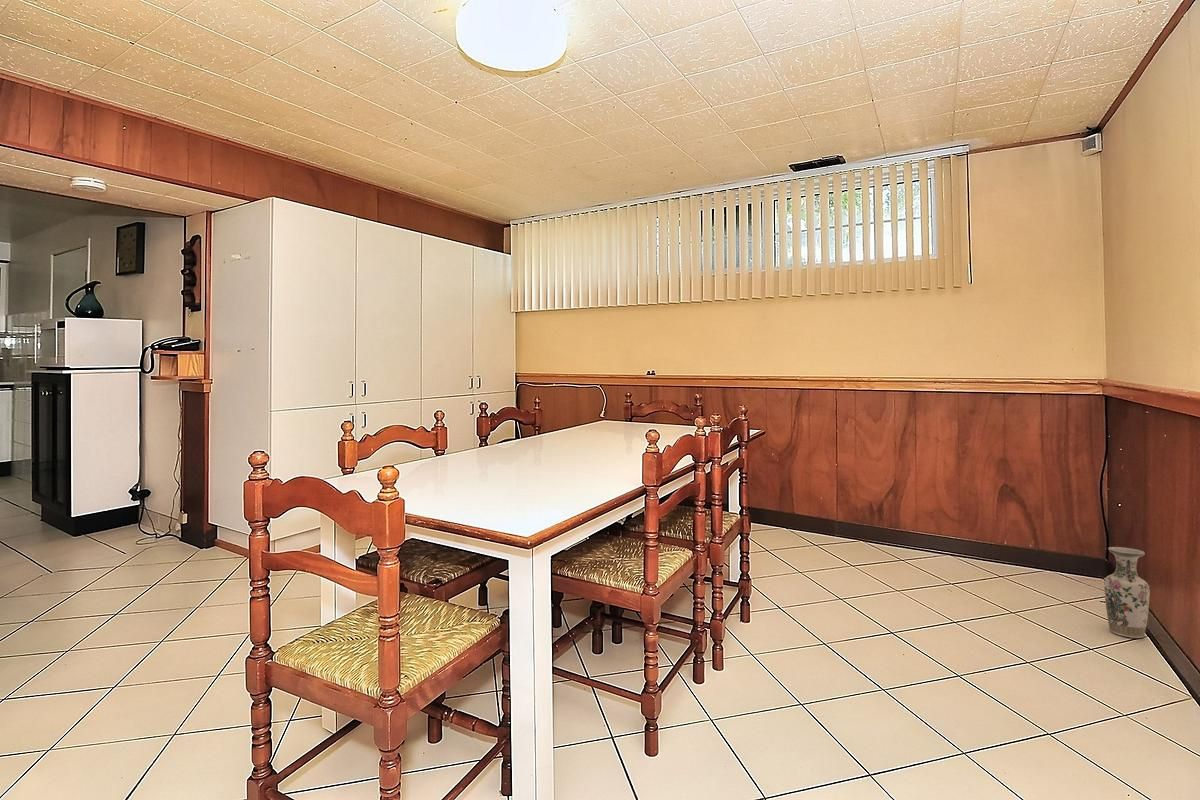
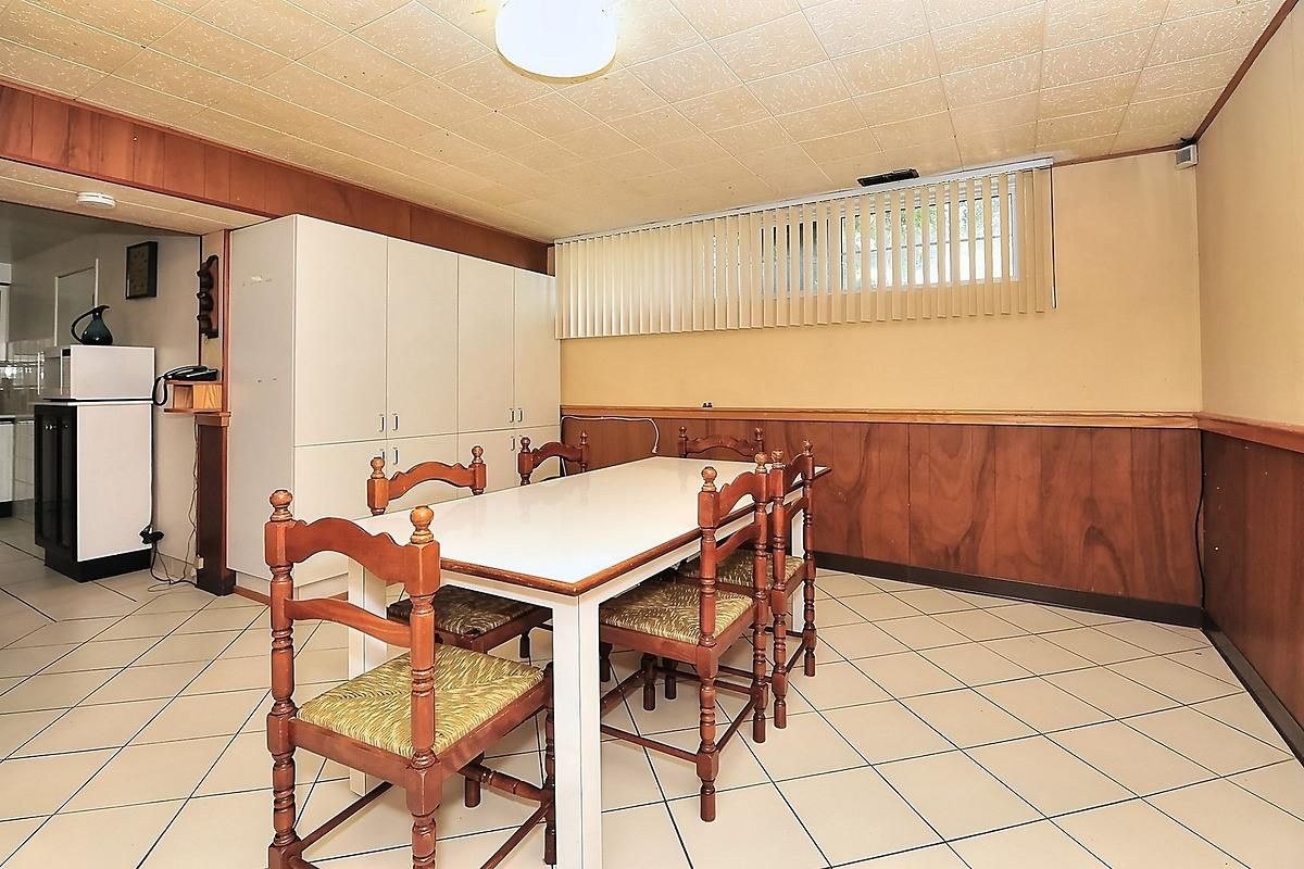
- vase [1103,546,1151,639]
